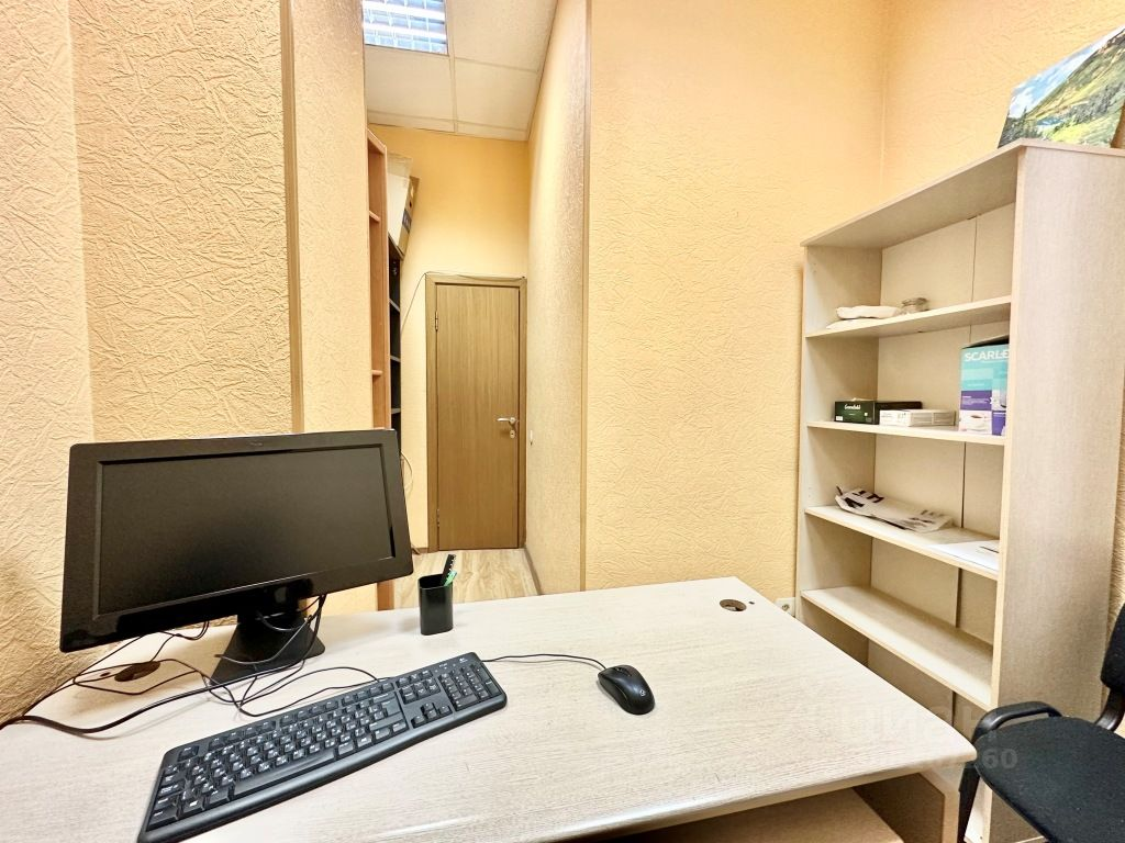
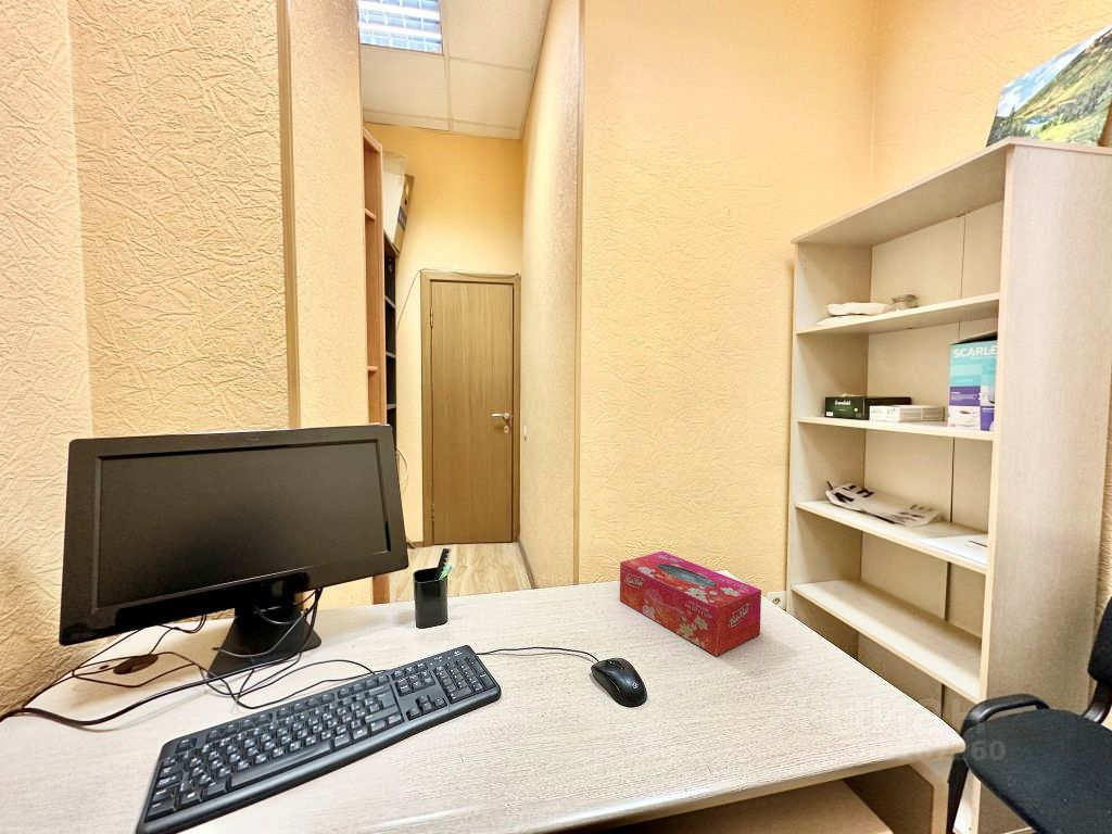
+ tissue box [619,551,762,657]
